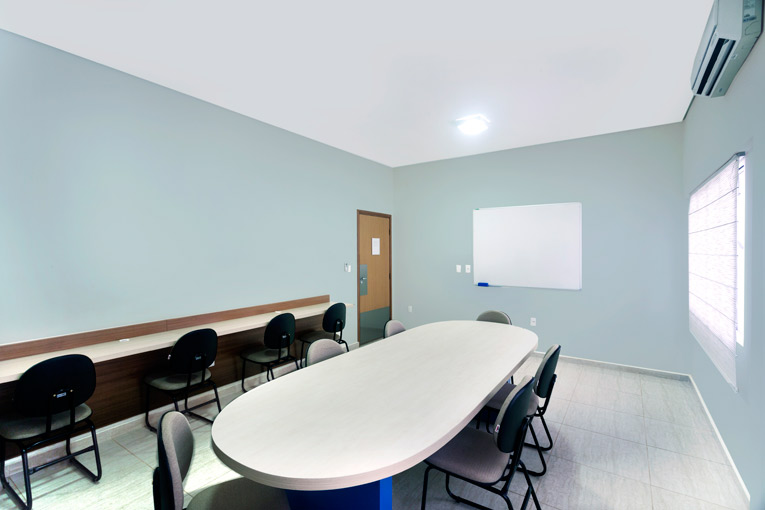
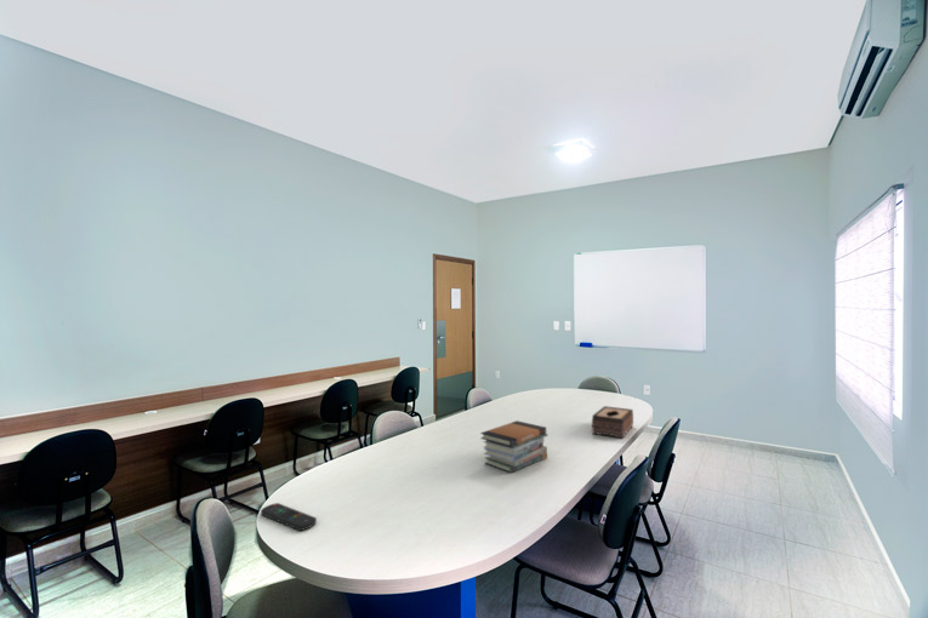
+ remote control [260,502,318,532]
+ tissue box [591,405,634,440]
+ book stack [479,419,548,474]
